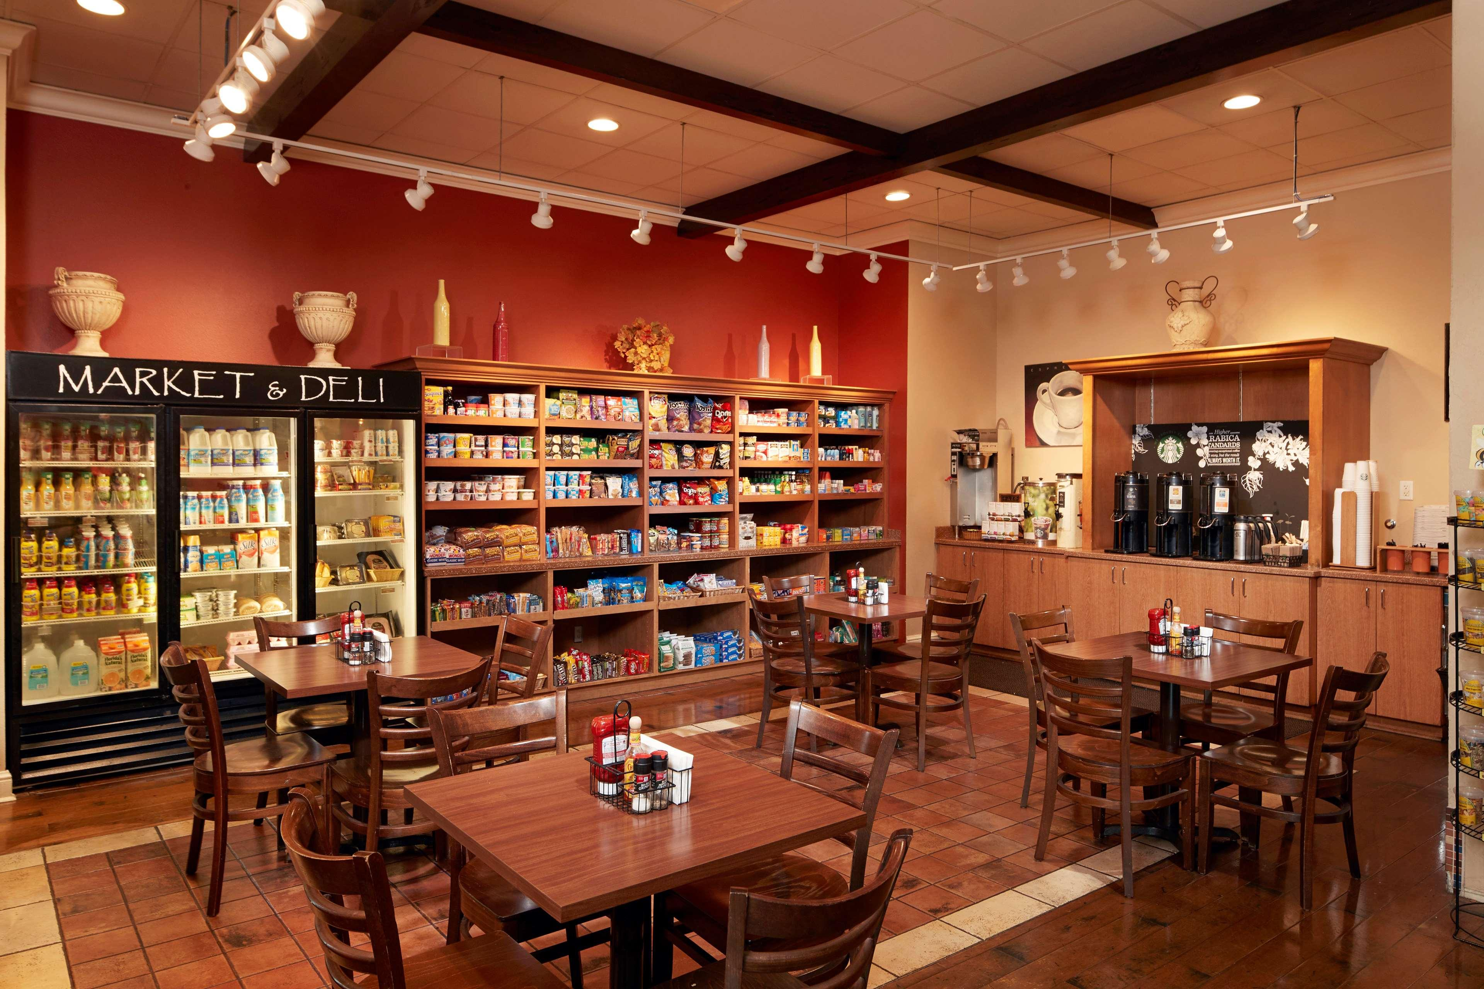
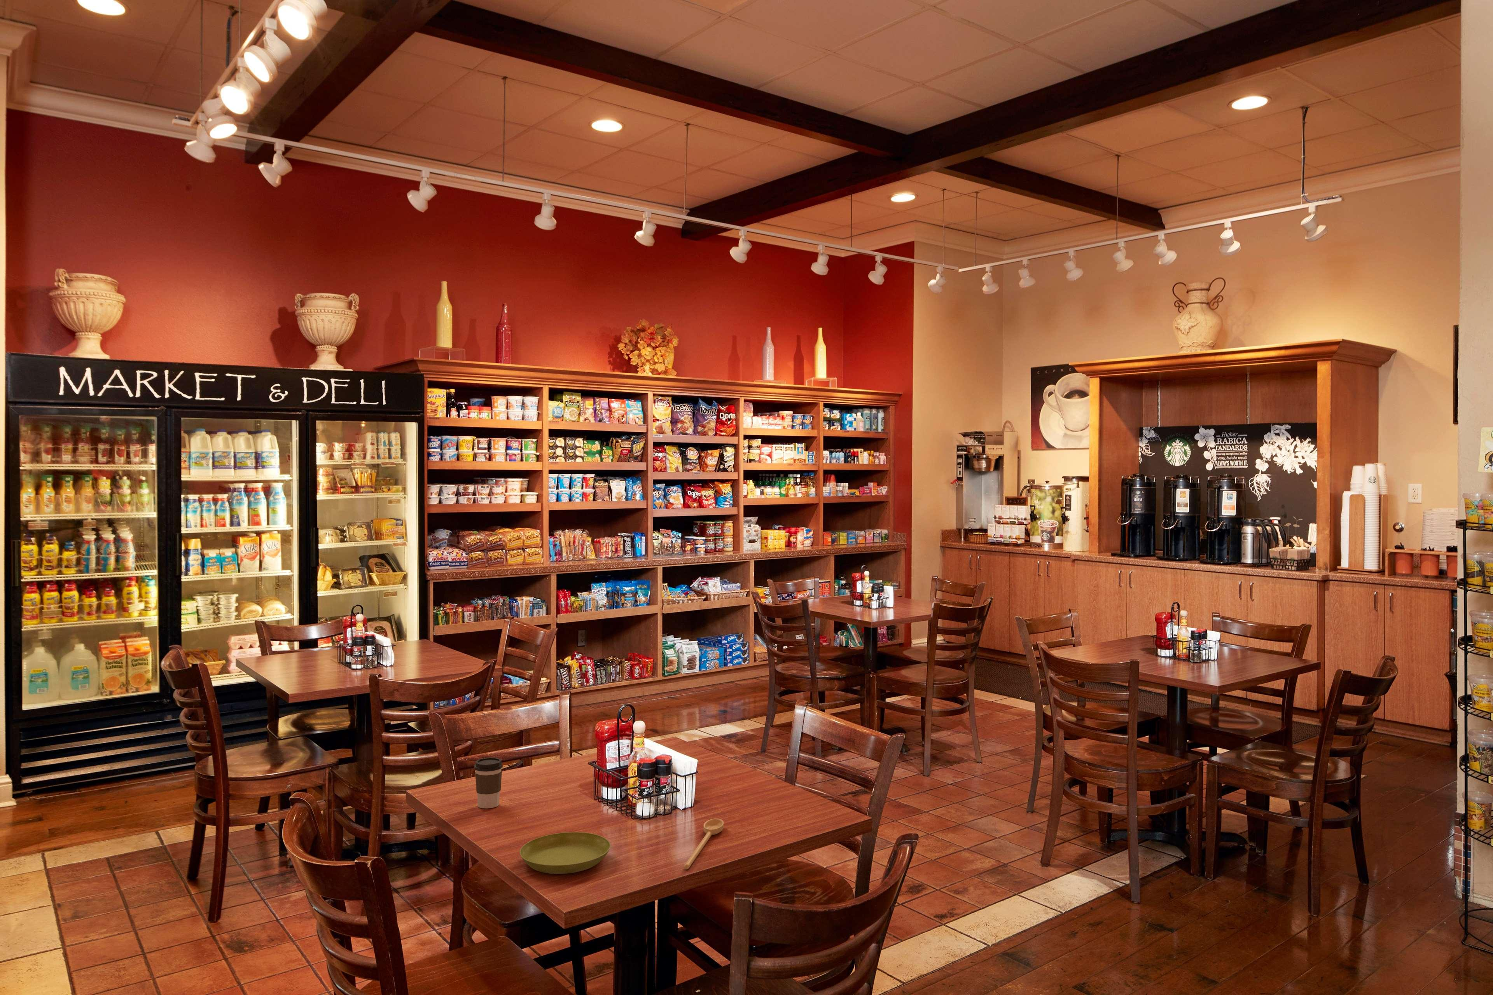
+ coffee cup [474,757,503,808]
+ spoon [683,818,724,870]
+ saucer [520,832,611,874]
